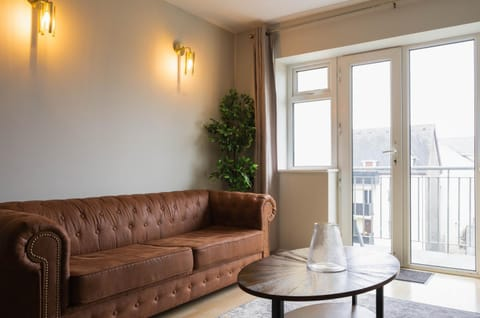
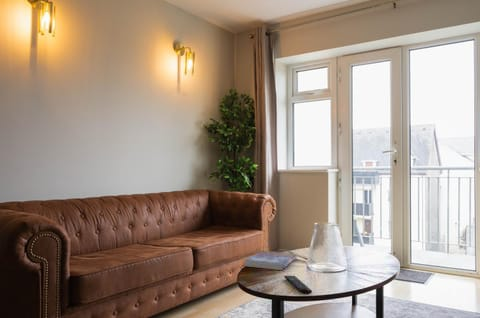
+ remote control [283,275,313,295]
+ book [244,250,298,271]
